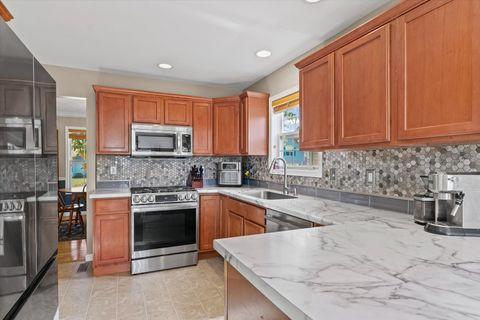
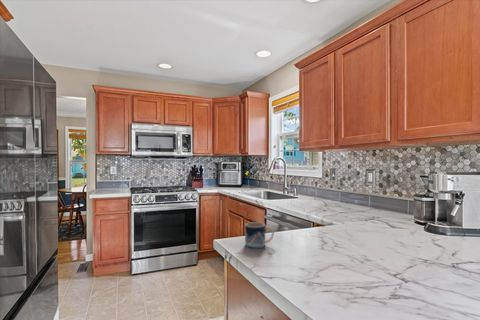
+ mug [244,221,275,249]
